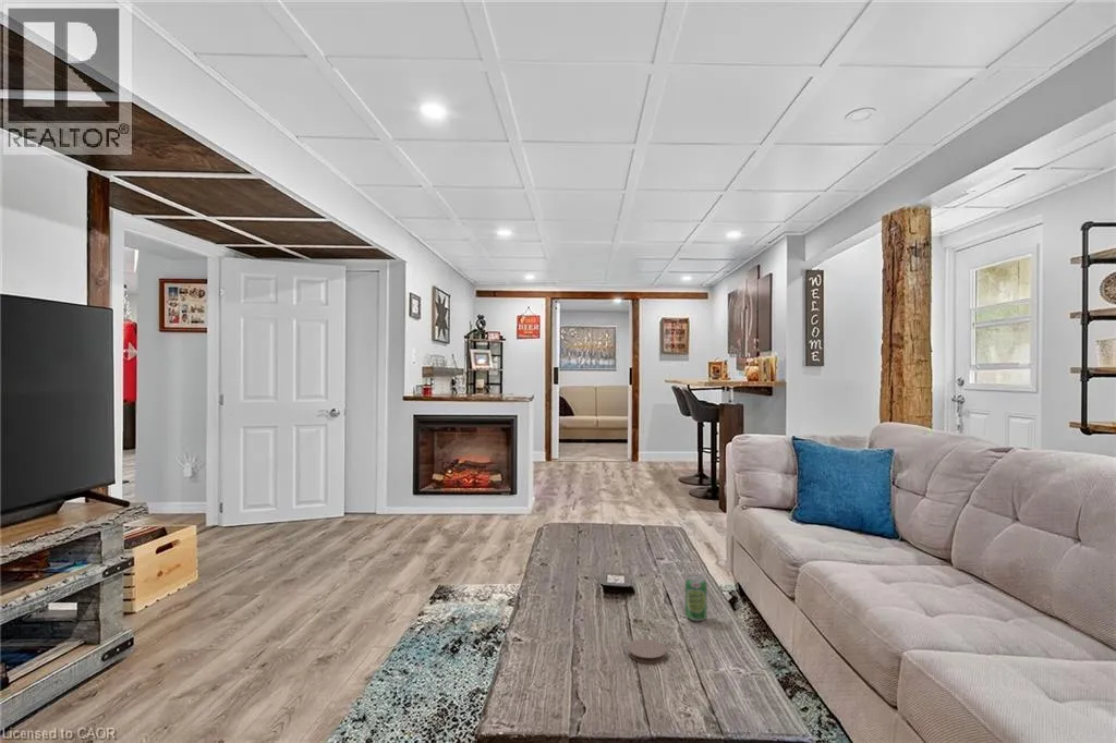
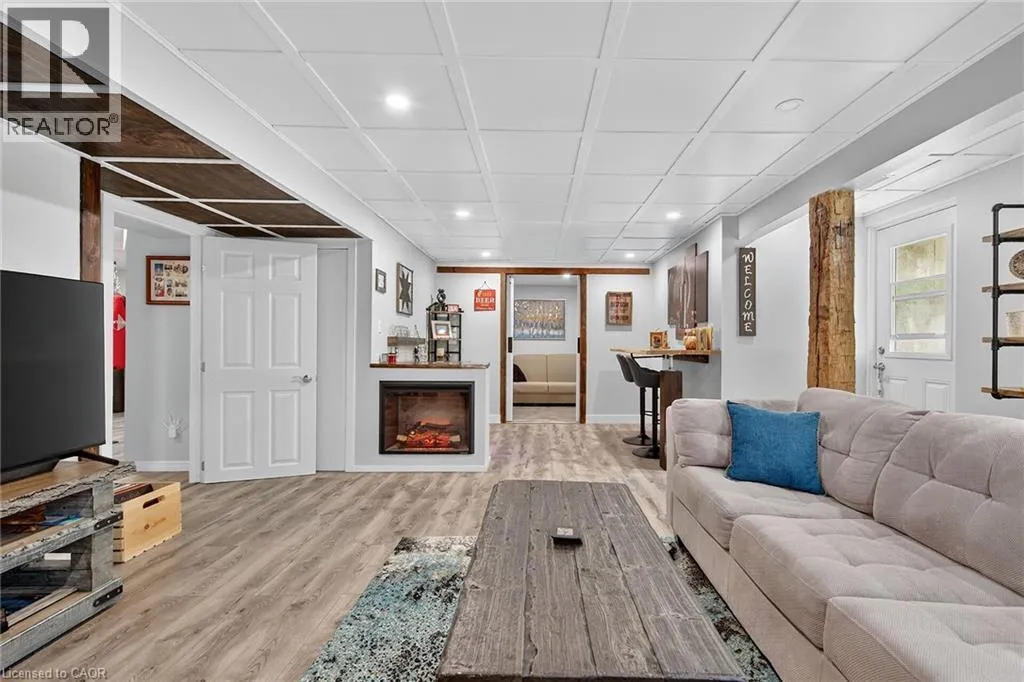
- coaster [627,638,668,665]
- beverage can [684,574,708,622]
